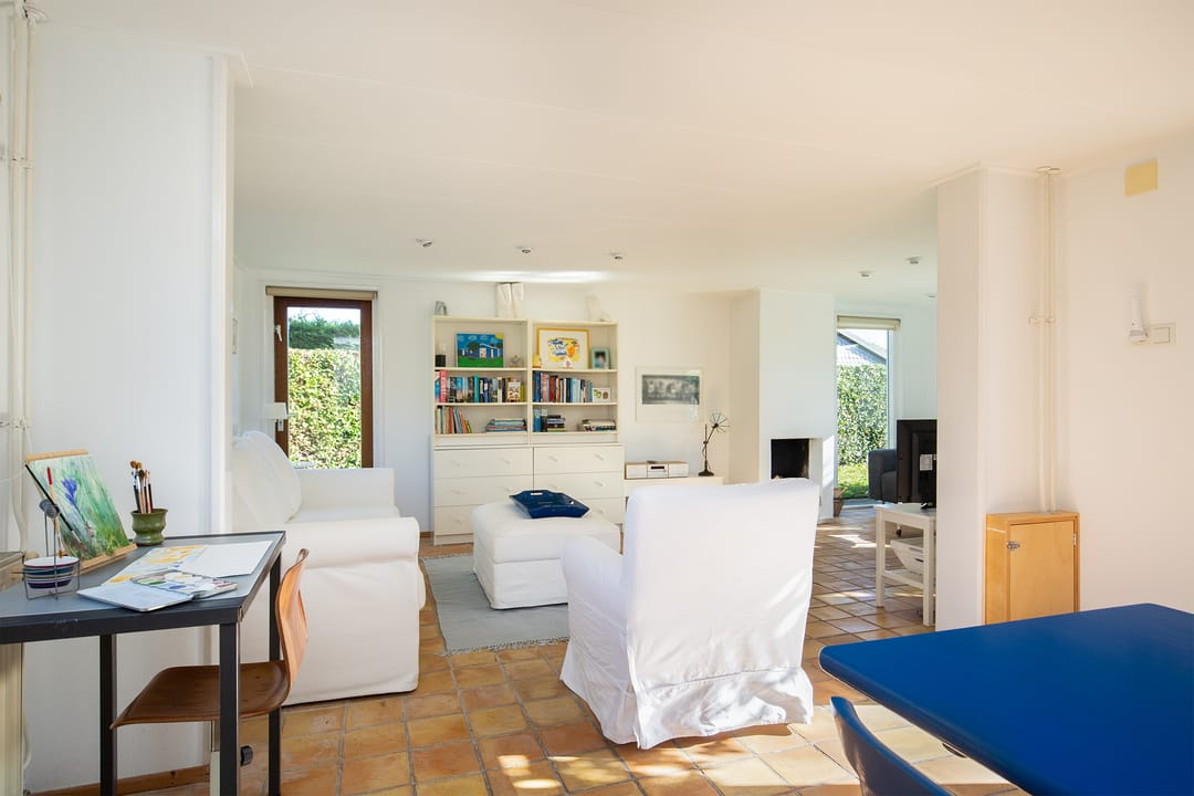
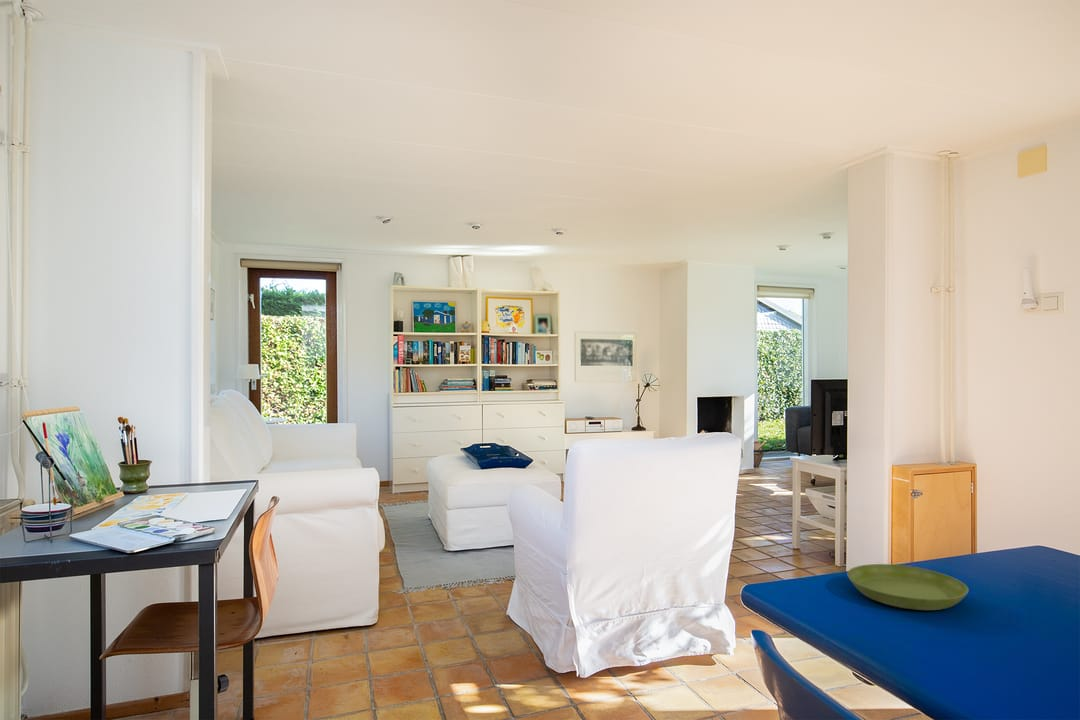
+ saucer [846,563,969,611]
